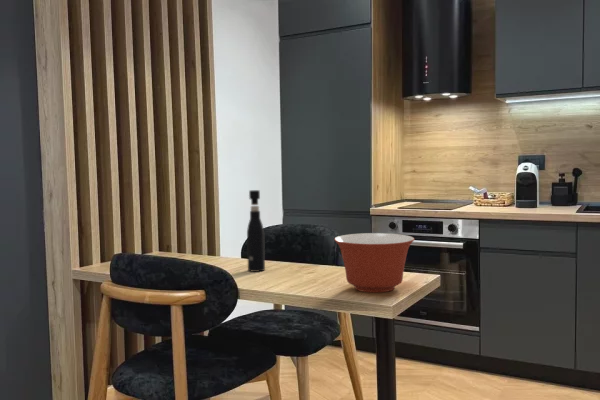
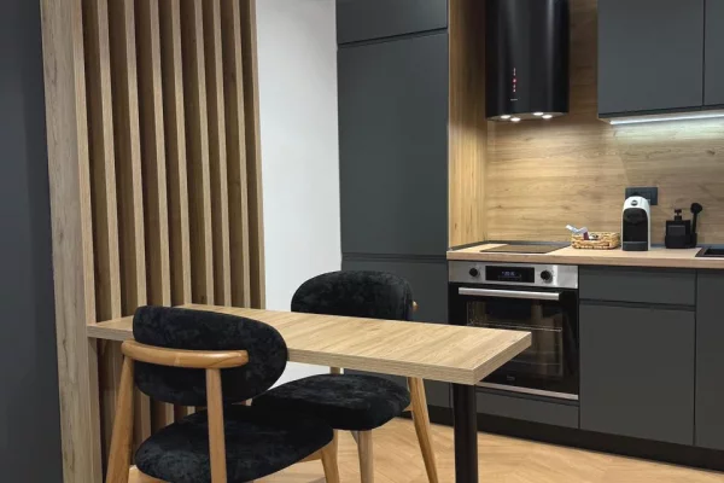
- mixing bowl [333,232,415,293]
- pepper grinder [246,189,266,273]
